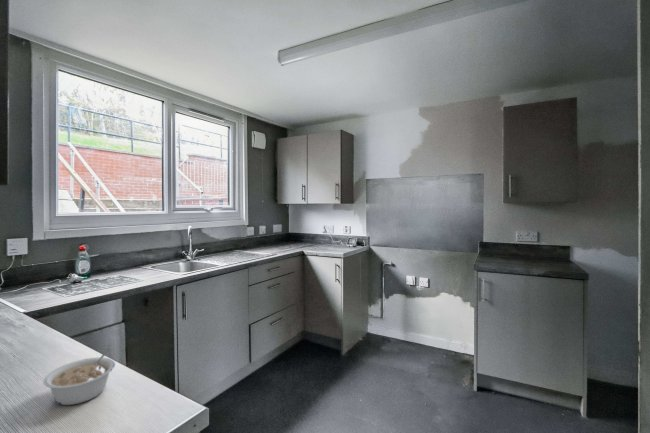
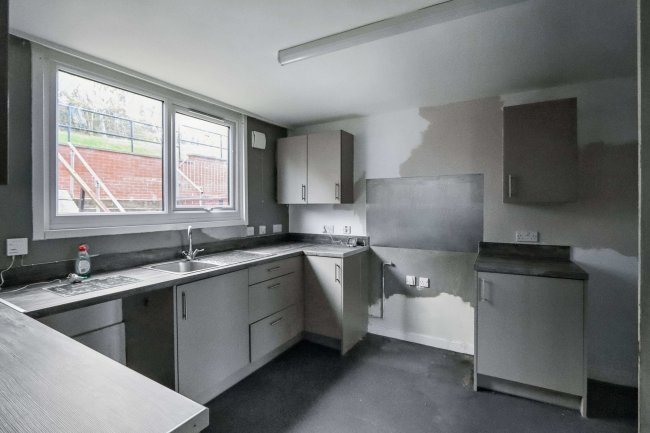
- legume [42,347,116,406]
